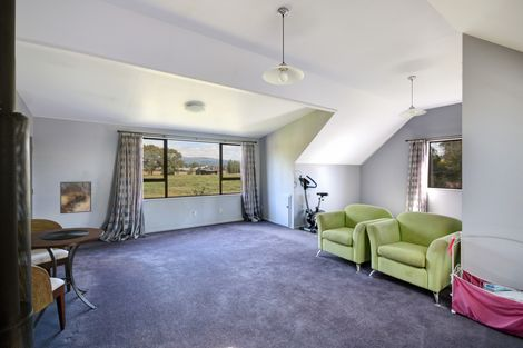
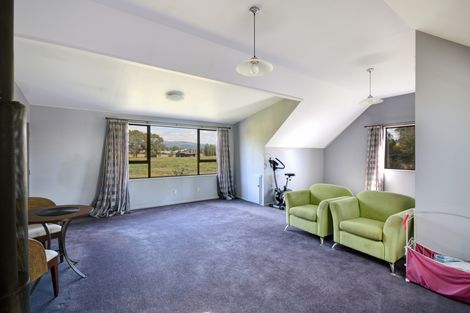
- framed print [59,181,92,215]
